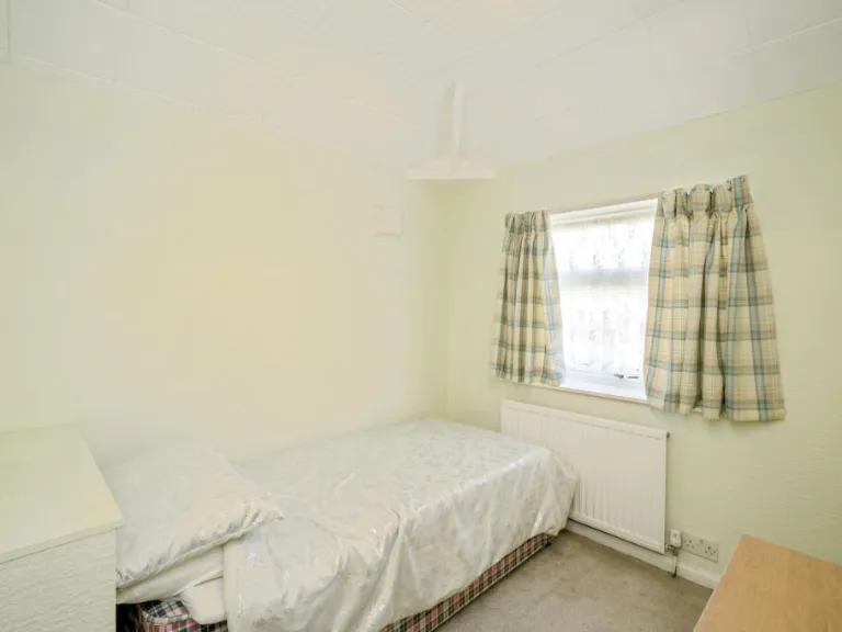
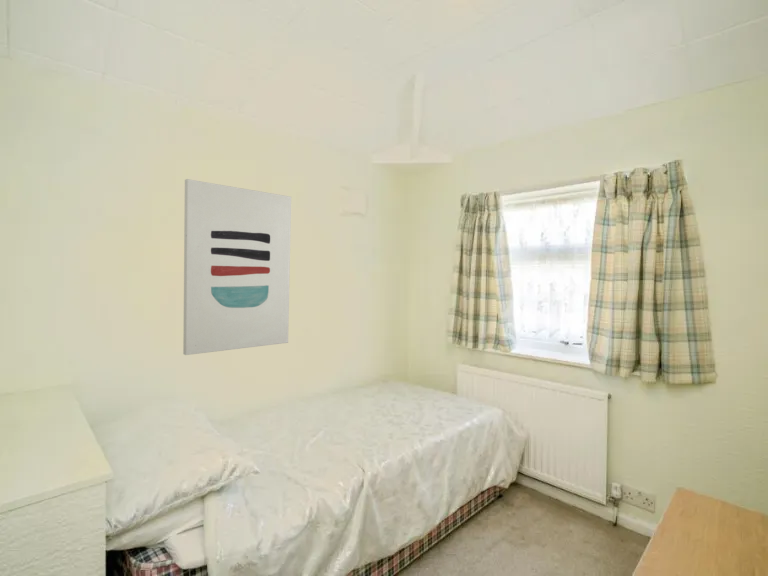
+ wall art [182,178,292,356]
